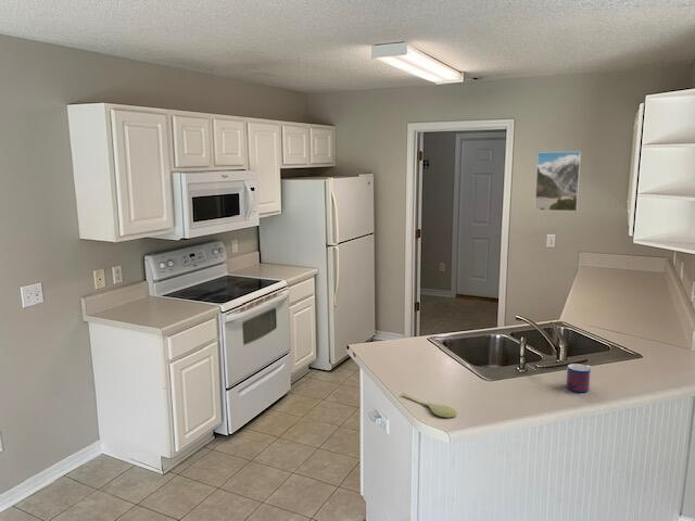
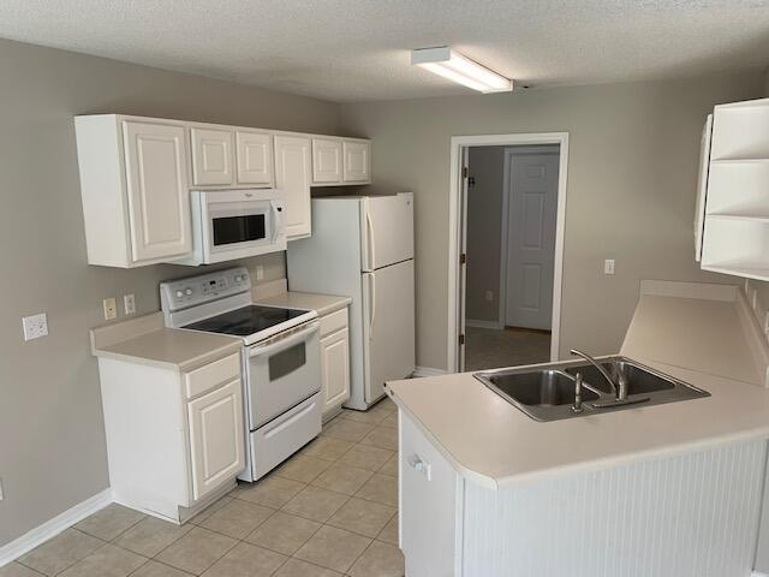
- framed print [533,151,582,213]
- mug [565,363,593,393]
- spoon [401,392,458,419]
